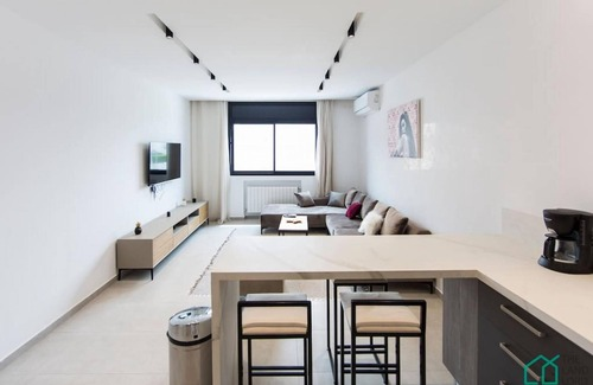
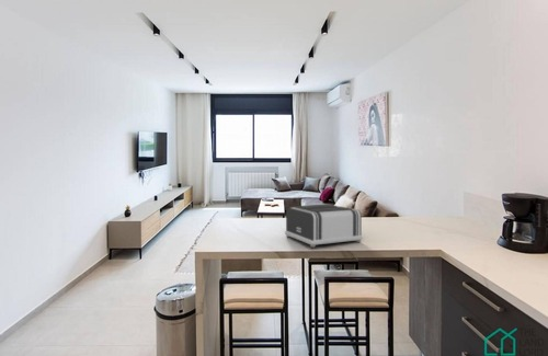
+ toaster [284,204,364,249]
